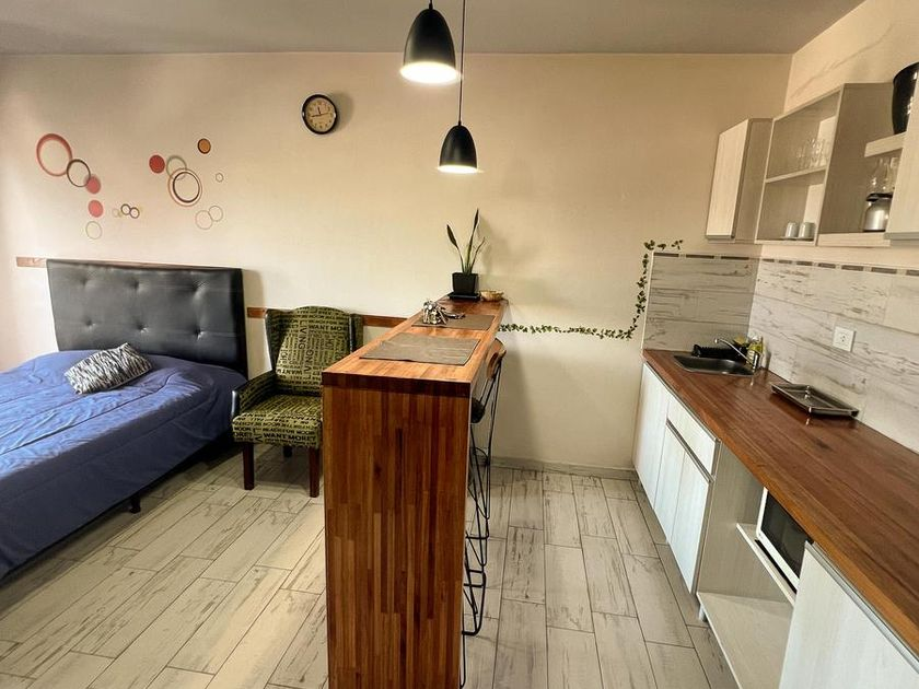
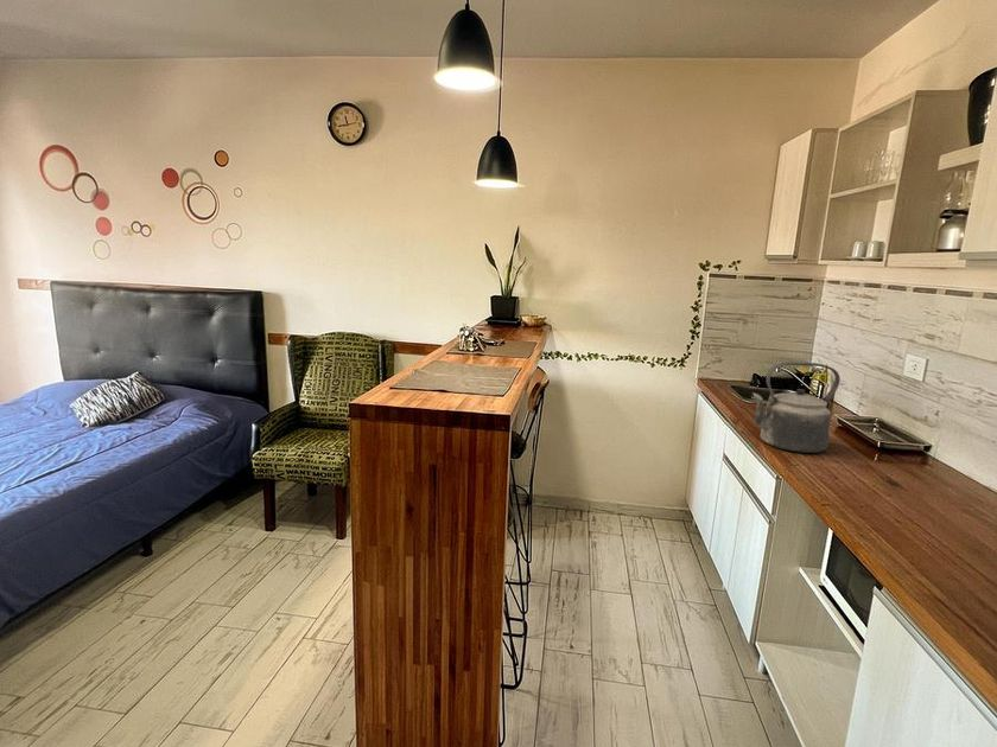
+ kettle [750,360,842,454]
